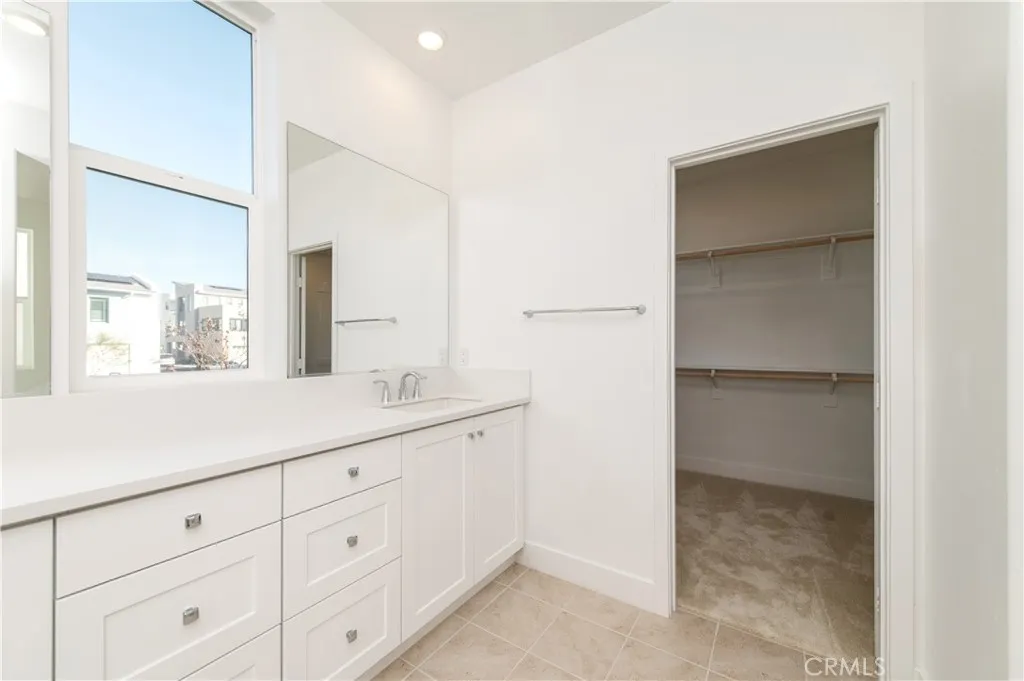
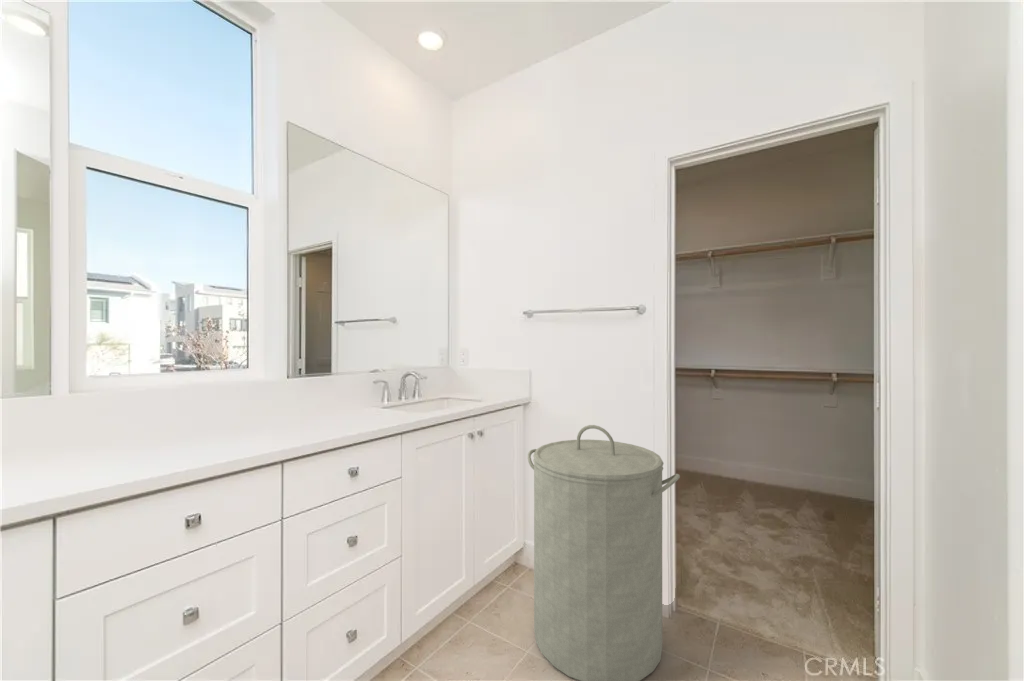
+ laundry hamper [527,424,681,681]
